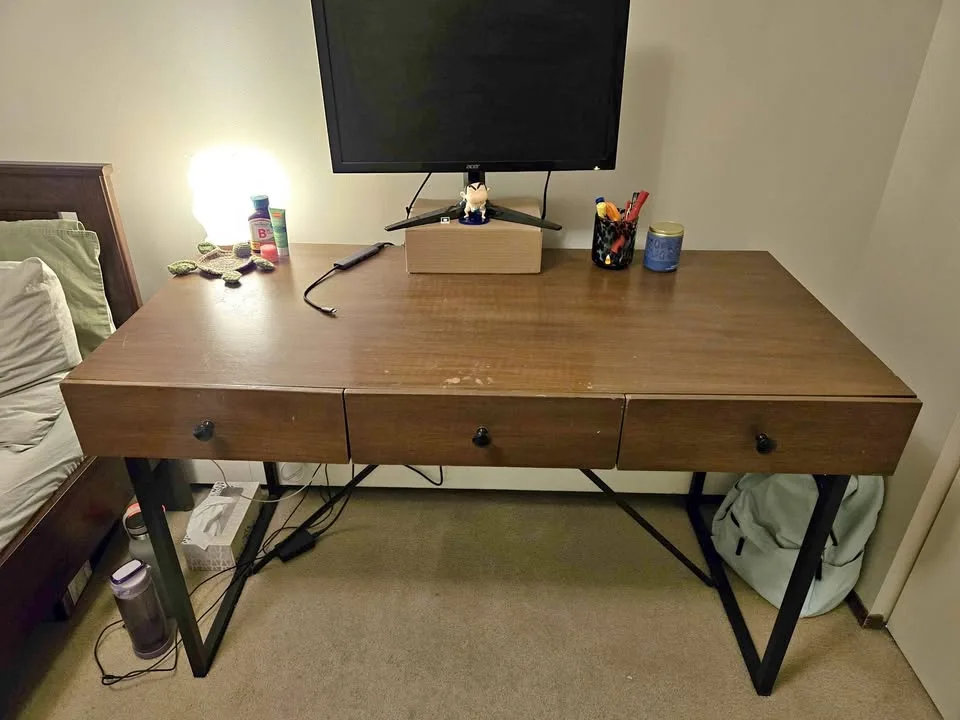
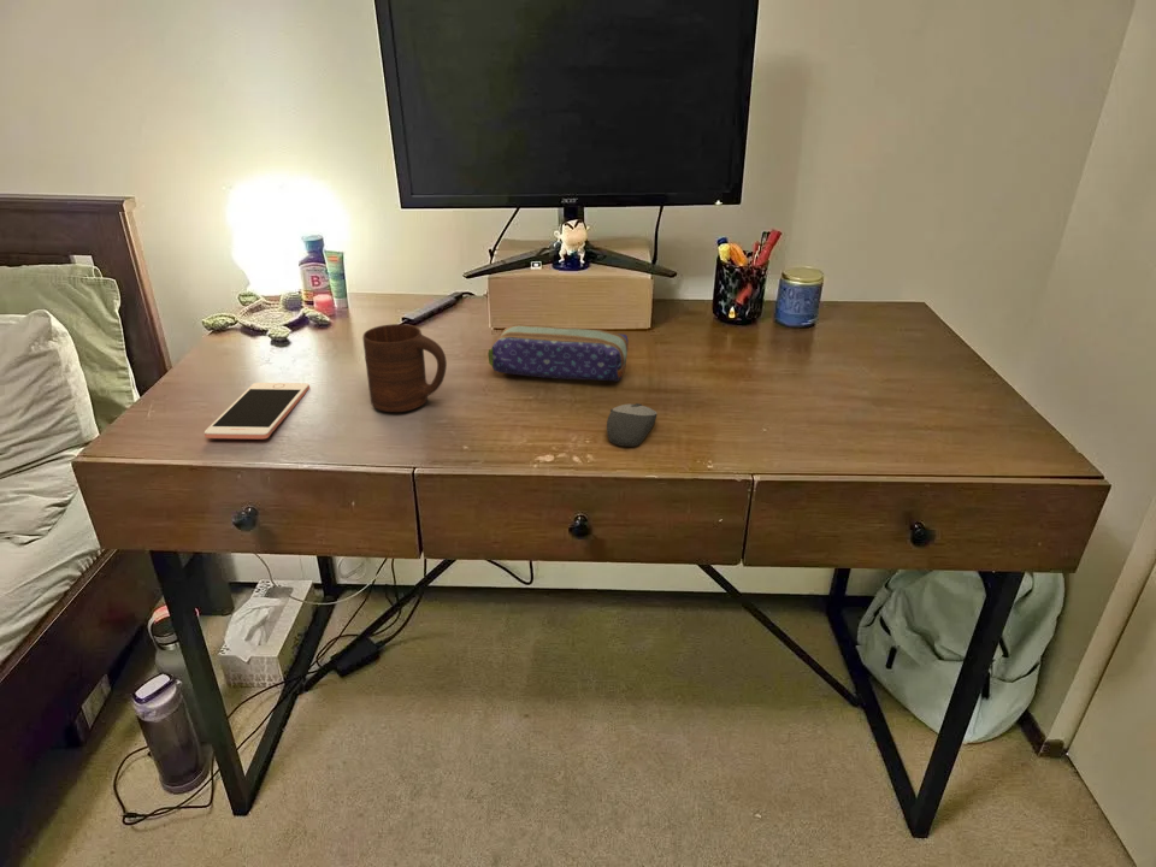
+ pencil case [486,323,630,383]
+ cell phone [204,382,311,441]
+ computer mouse [606,402,659,447]
+ cup [361,323,448,413]
